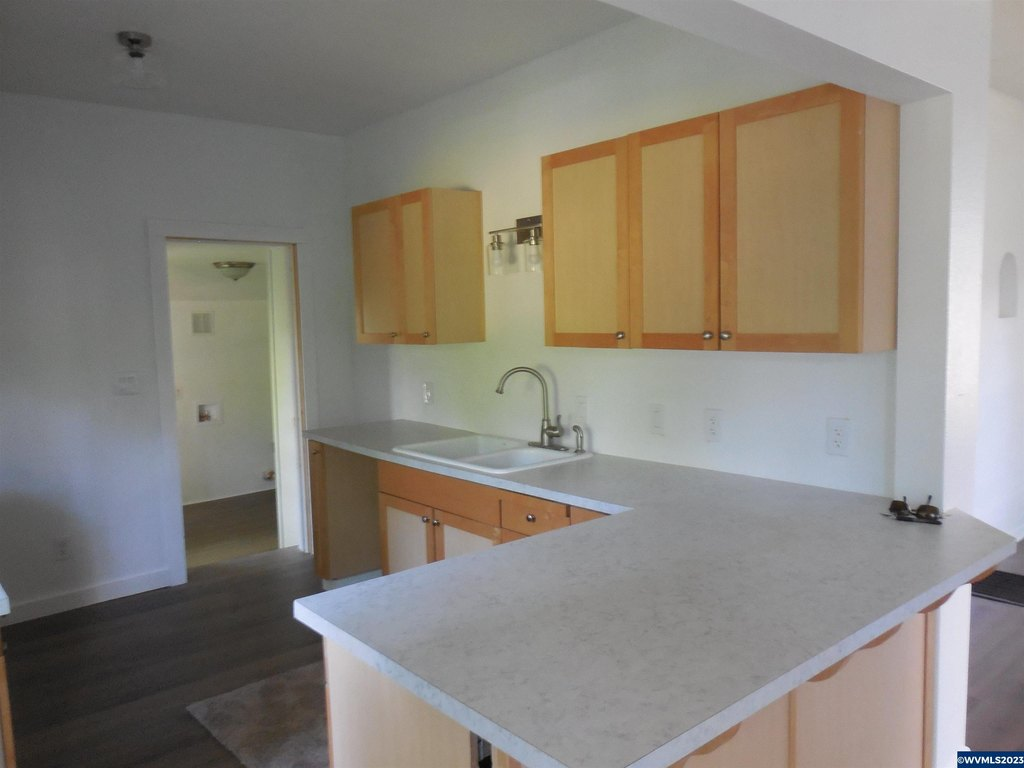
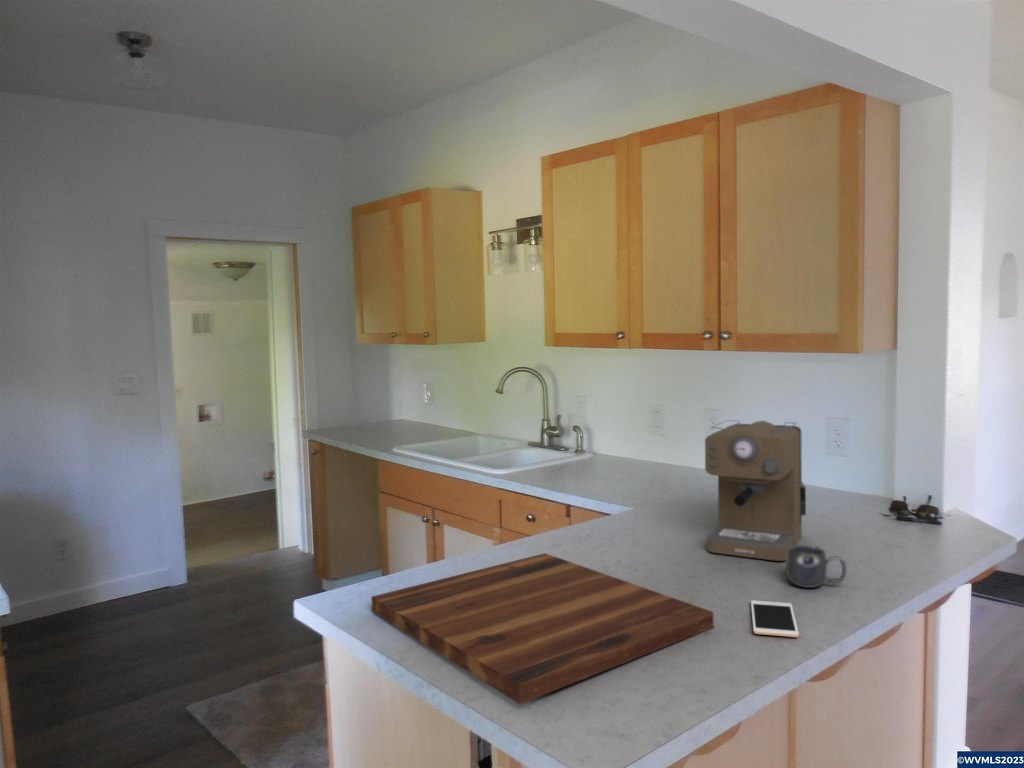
+ mug [785,544,847,589]
+ coffee maker [704,419,807,562]
+ cutting board [370,552,714,705]
+ cell phone [750,599,800,638]
